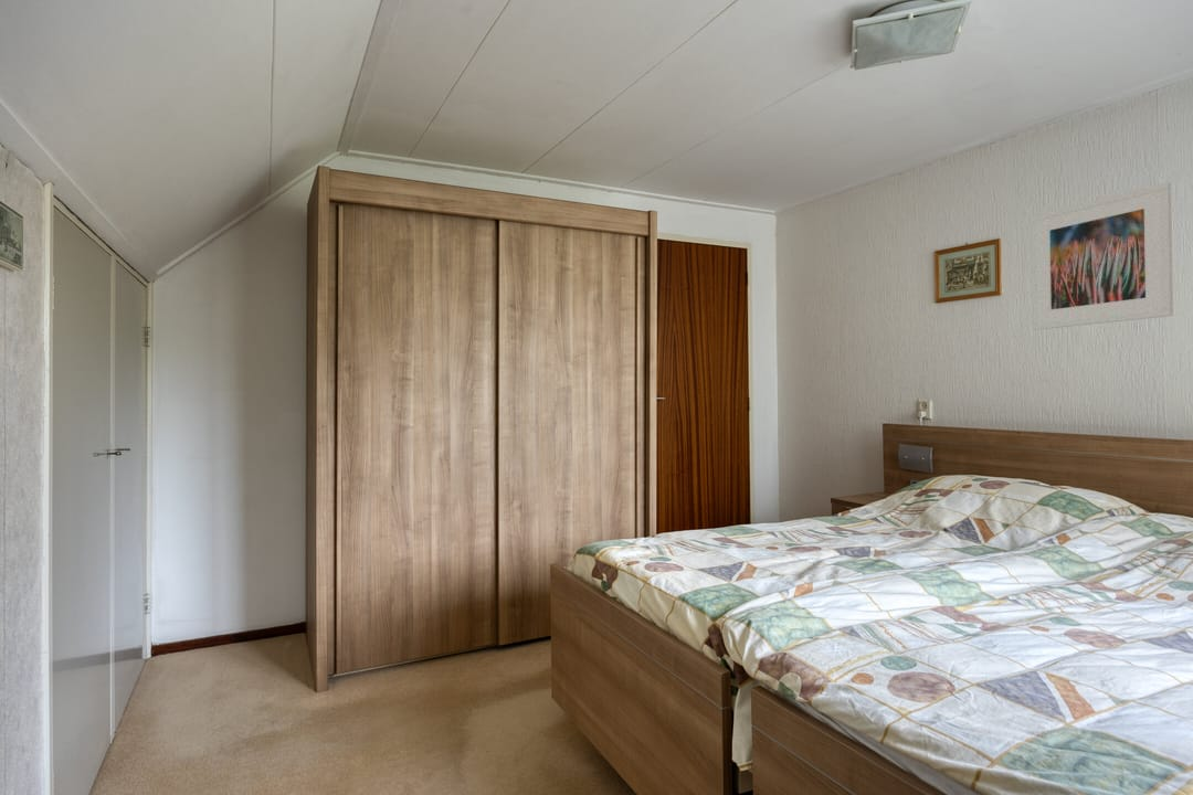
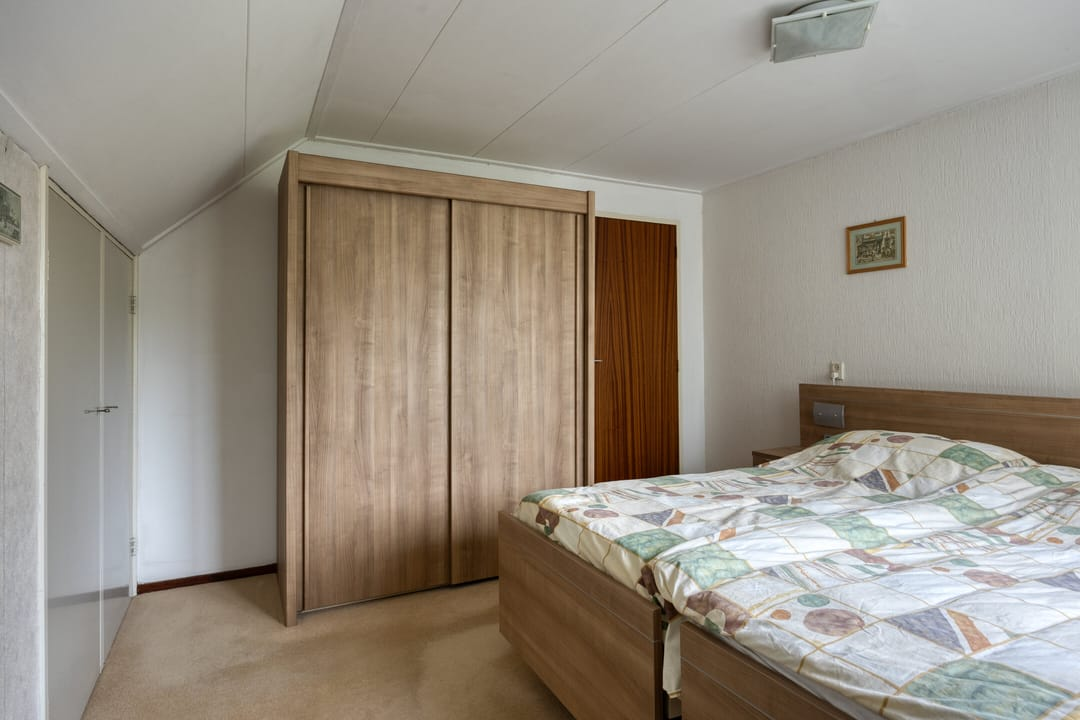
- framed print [1030,181,1174,331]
